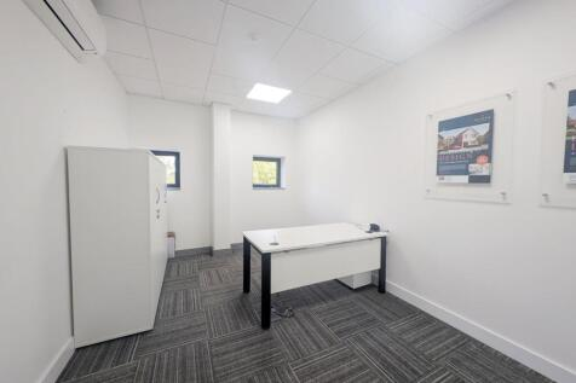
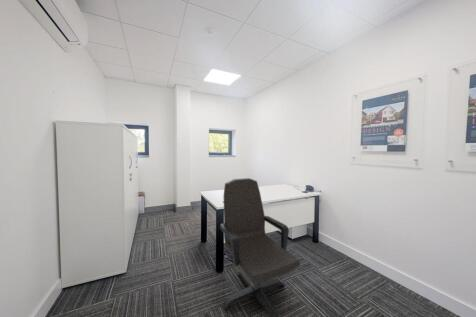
+ office chair [219,177,301,317]
